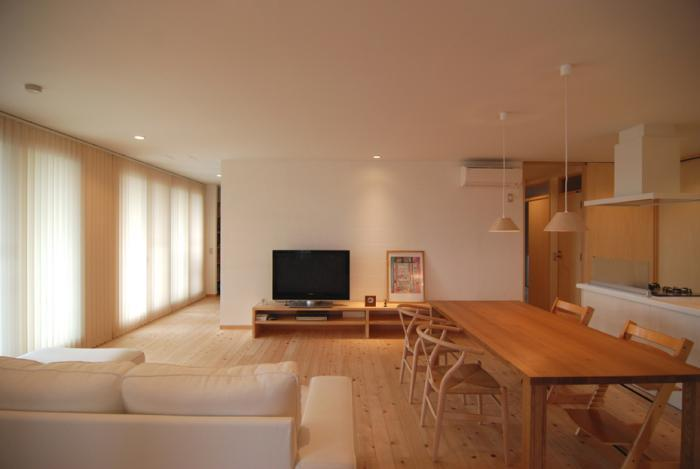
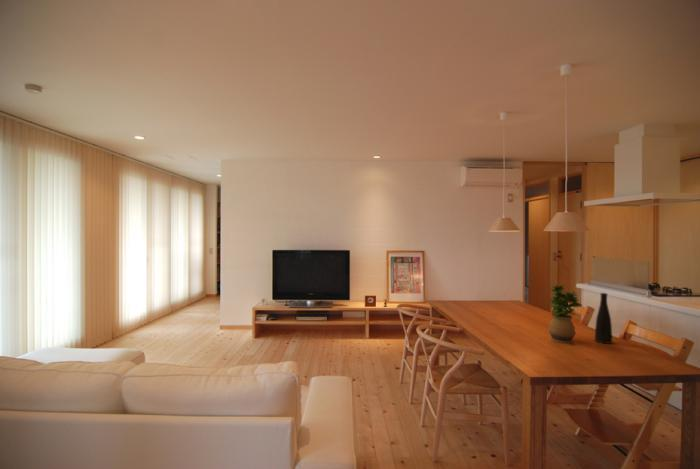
+ vase [594,292,614,345]
+ potted plant [547,284,583,344]
